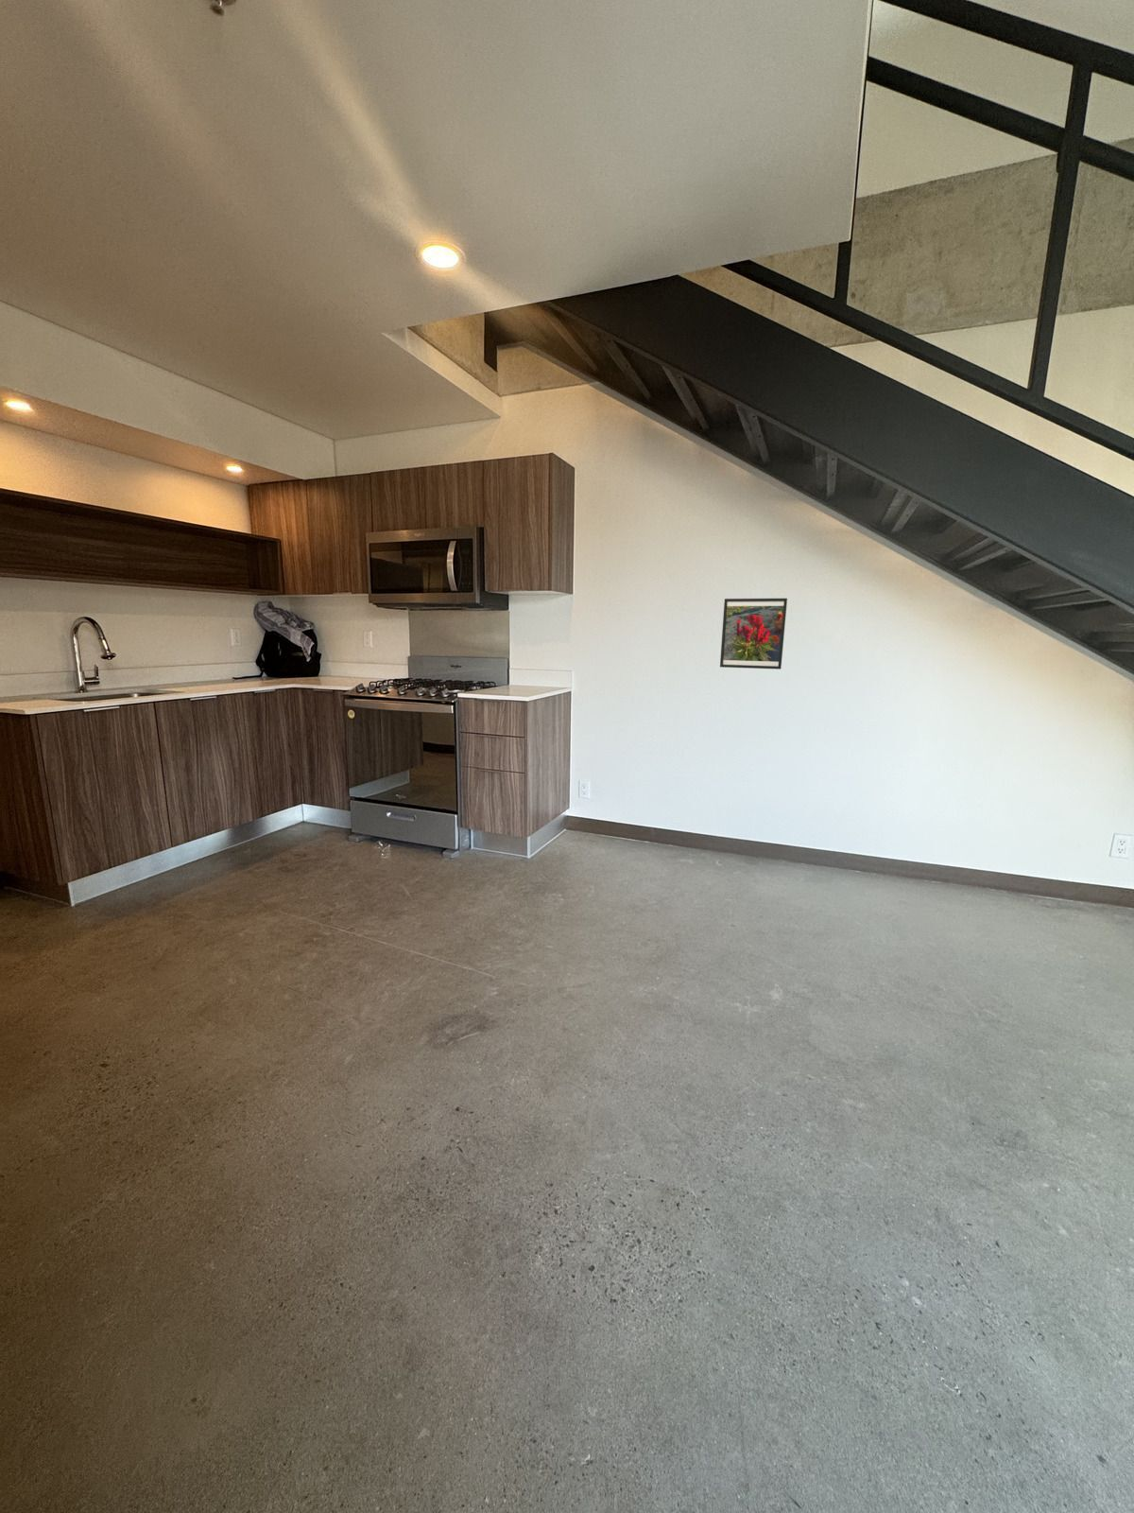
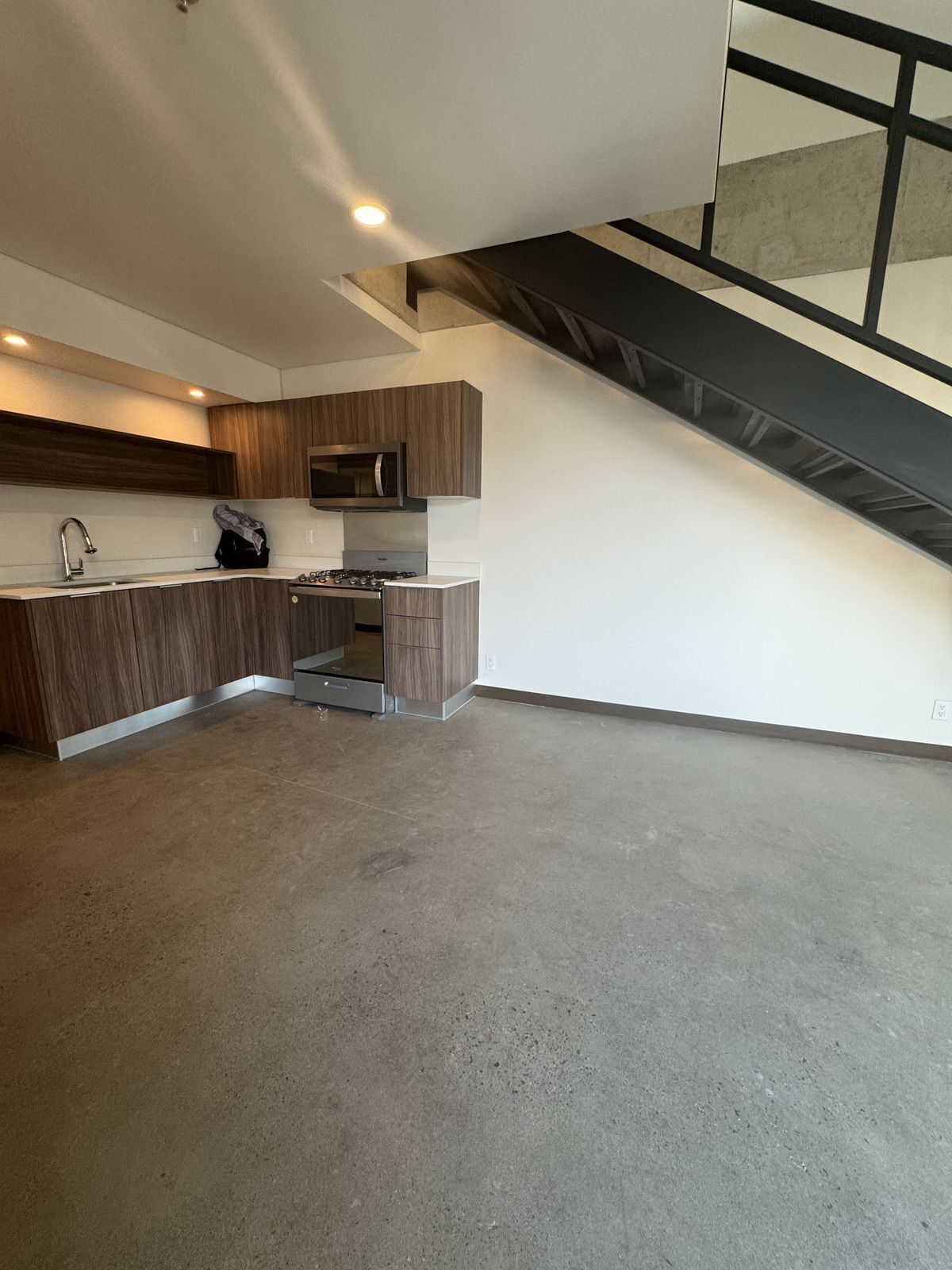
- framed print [719,598,789,671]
